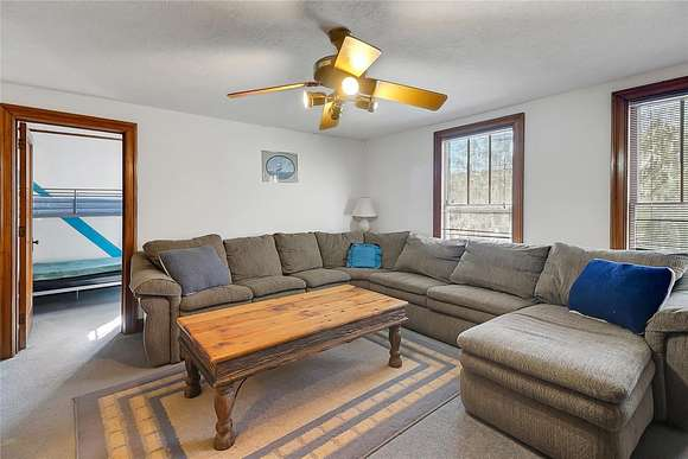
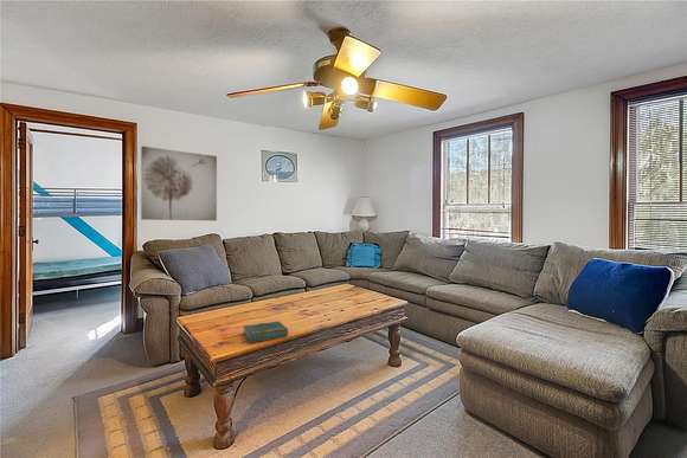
+ book [242,320,289,344]
+ wall art [140,146,218,221]
